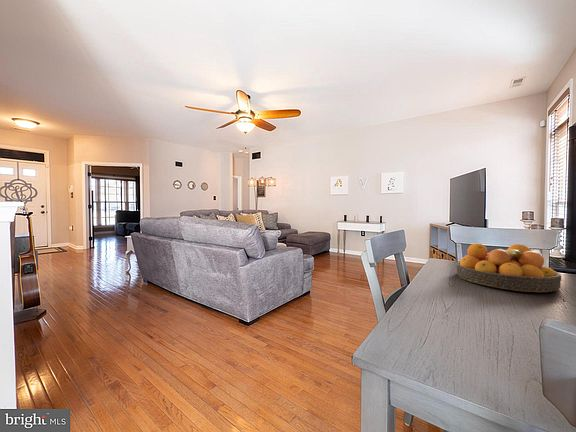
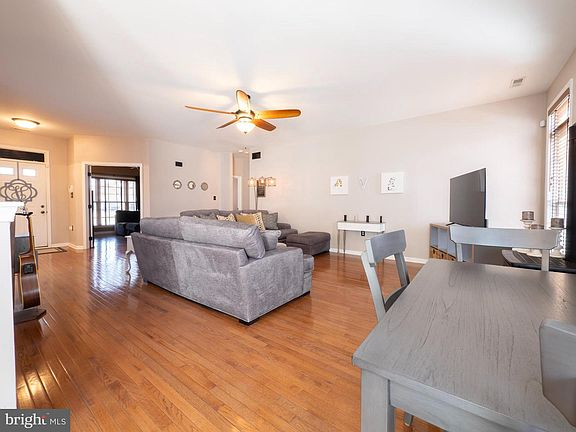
- fruit bowl [456,242,562,293]
